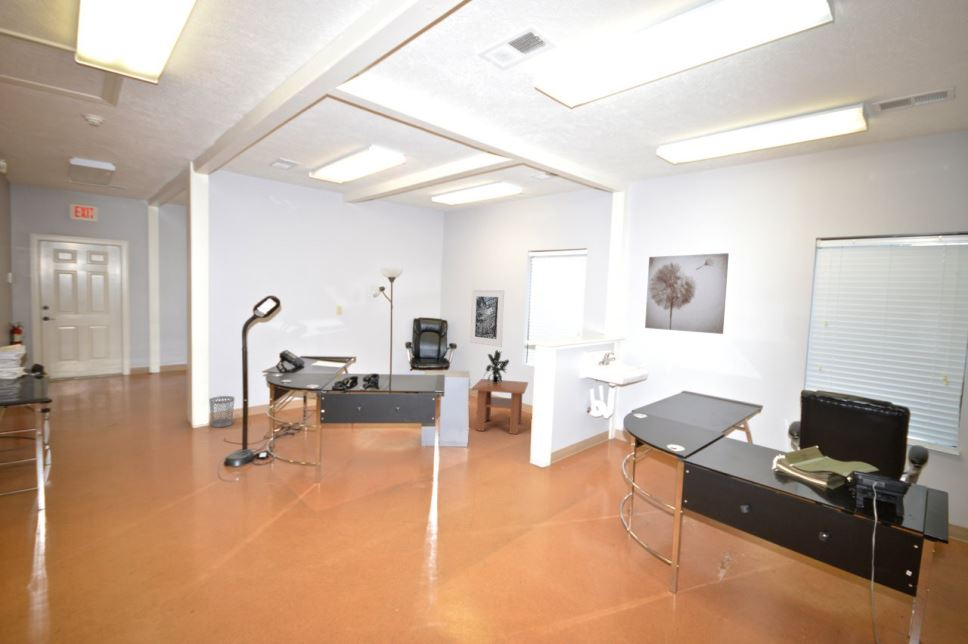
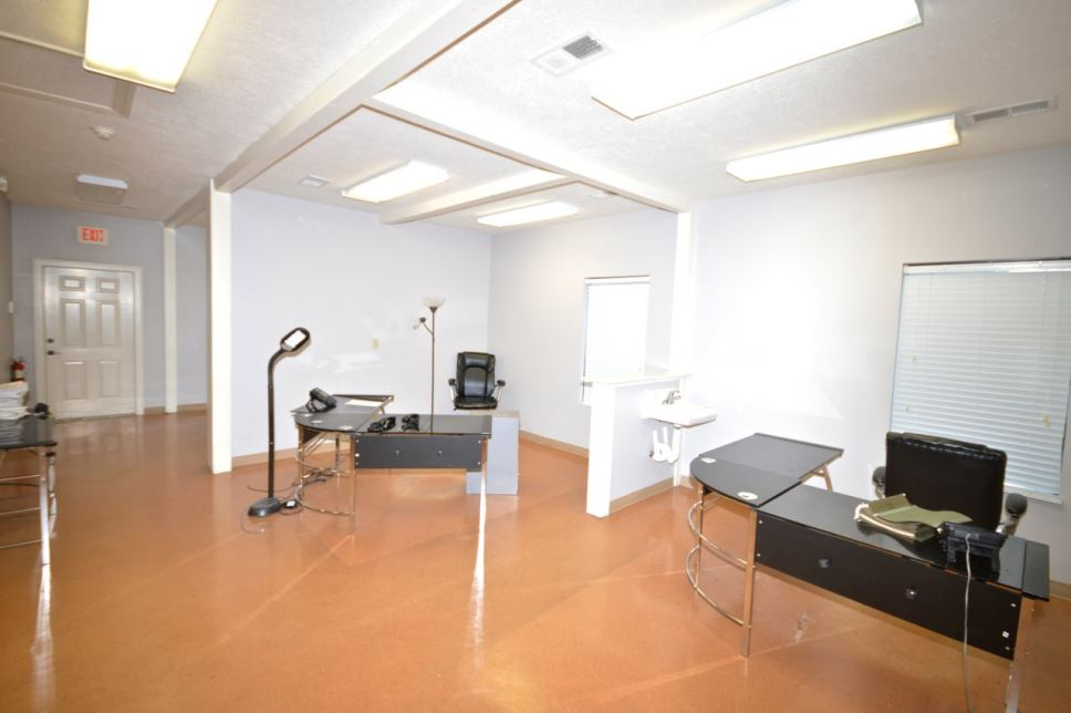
- potted plant [482,349,510,383]
- wall art [644,252,730,335]
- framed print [469,289,505,348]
- wastebasket [208,395,236,428]
- coffee table [471,378,529,435]
